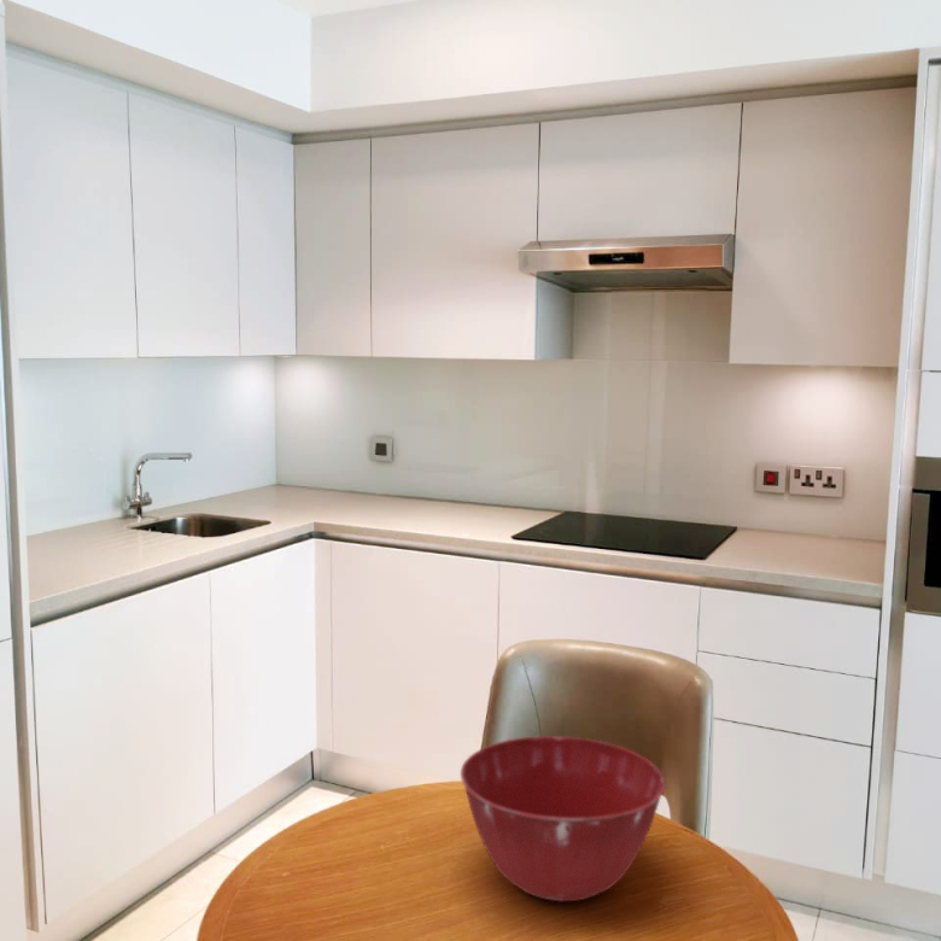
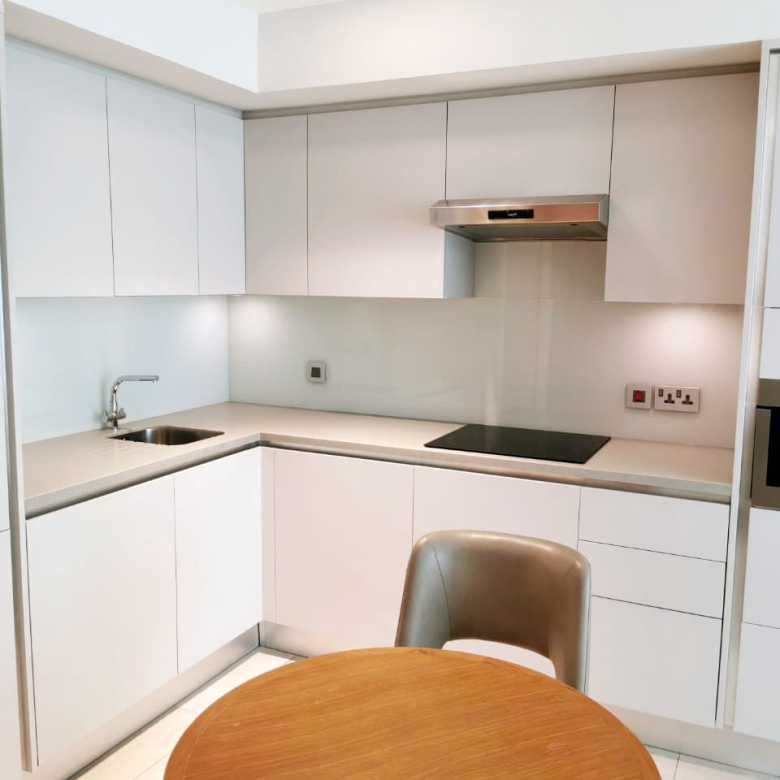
- mixing bowl [460,735,667,902]
